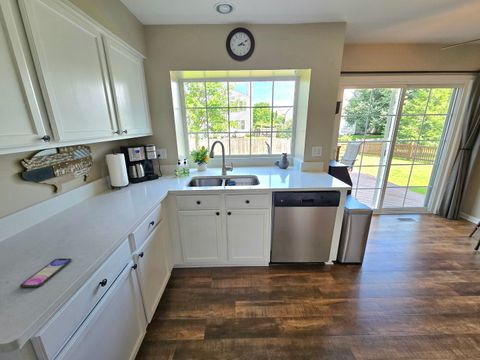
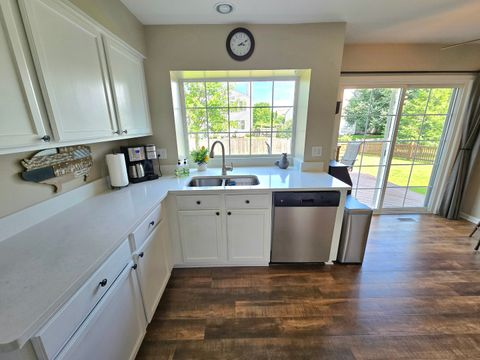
- smartphone [19,257,72,288]
